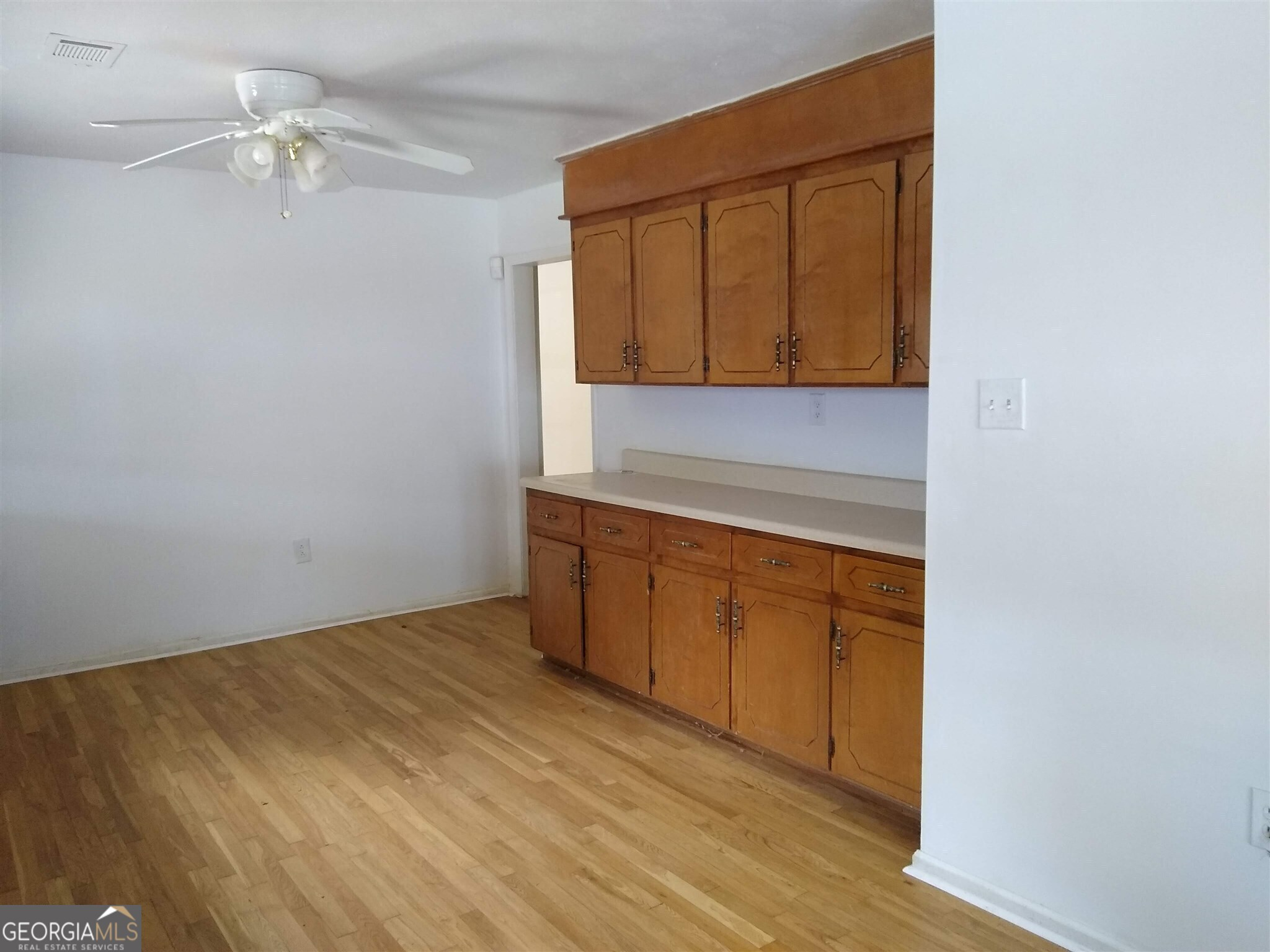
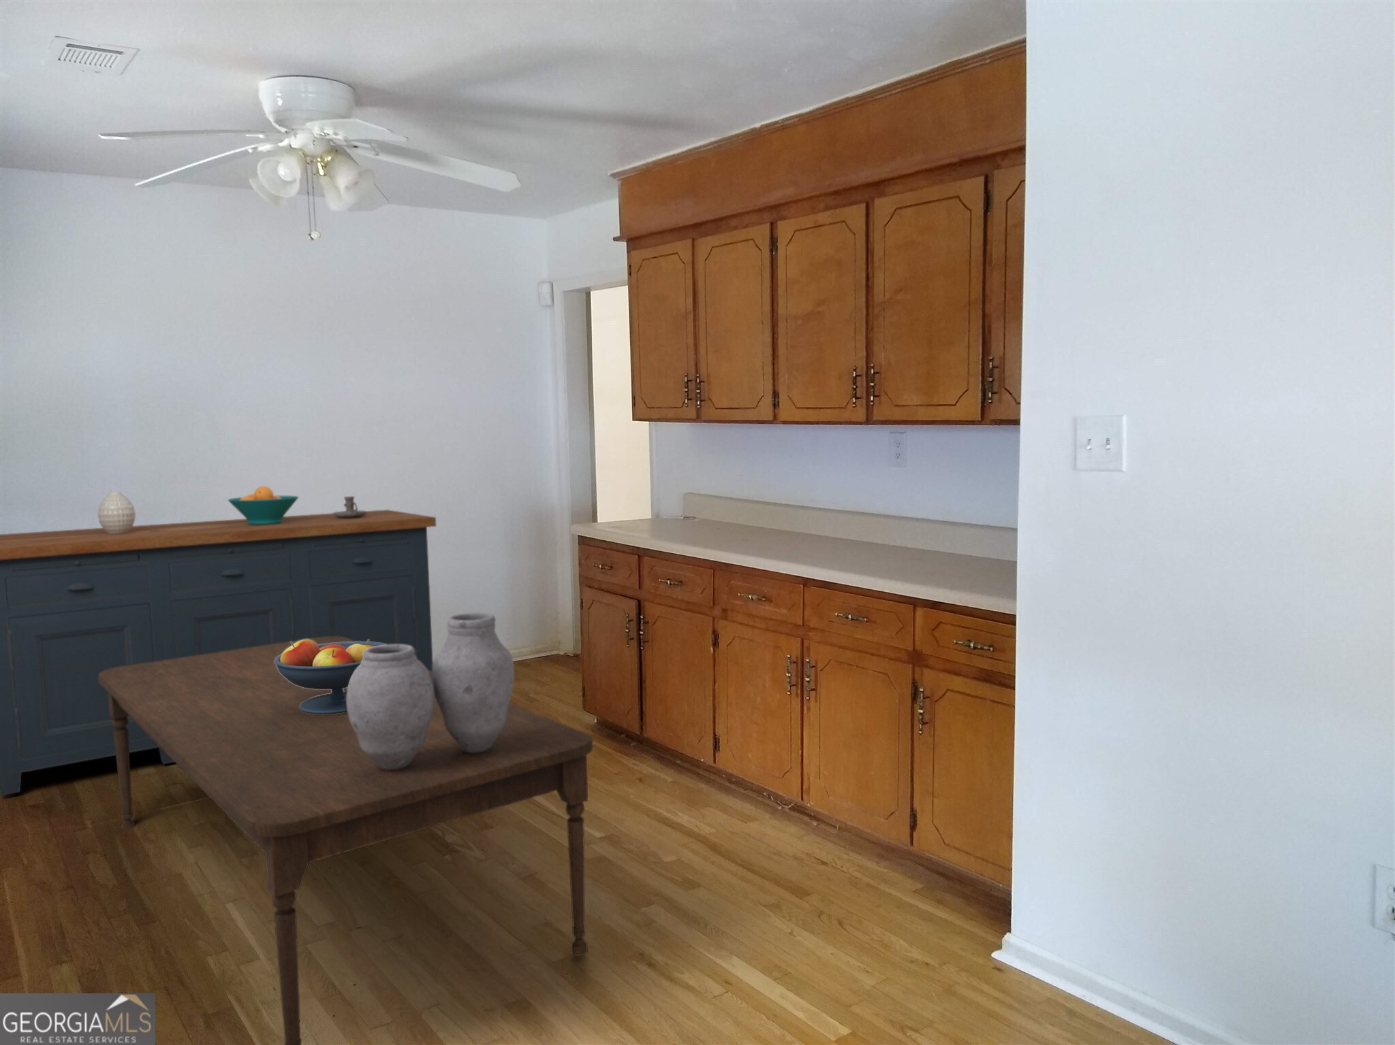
+ vase [98,491,136,535]
+ dining table [99,637,593,1045]
+ vase [347,613,515,771]
+ candle holder [333,496,367,518]
+ sideboard [0,509,436,796]
+ fruit bowl [275,639,387,715]
+ fruit bowl [227,486,300,525]
